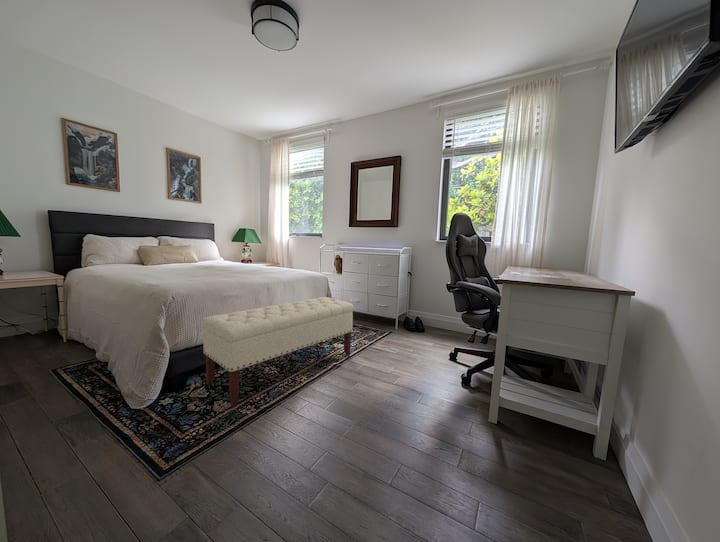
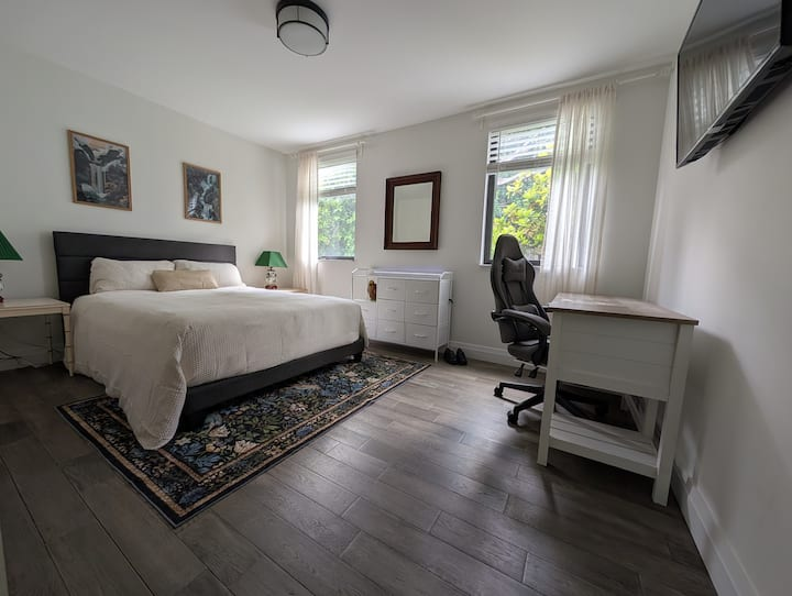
- bench [201,296,355,408]
